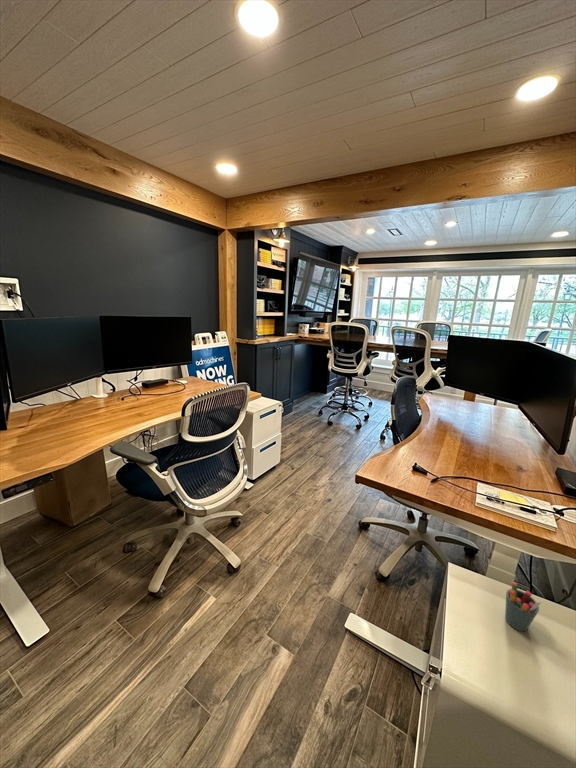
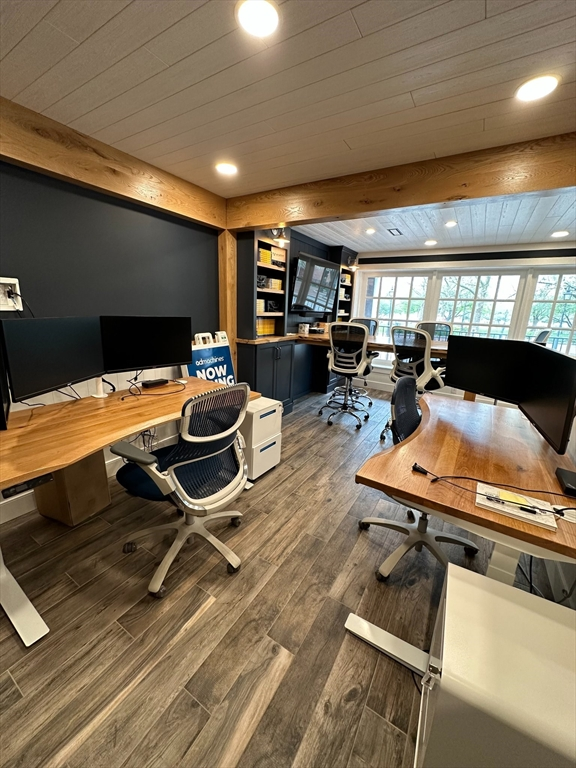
- pen holder [504,581,543,632]
